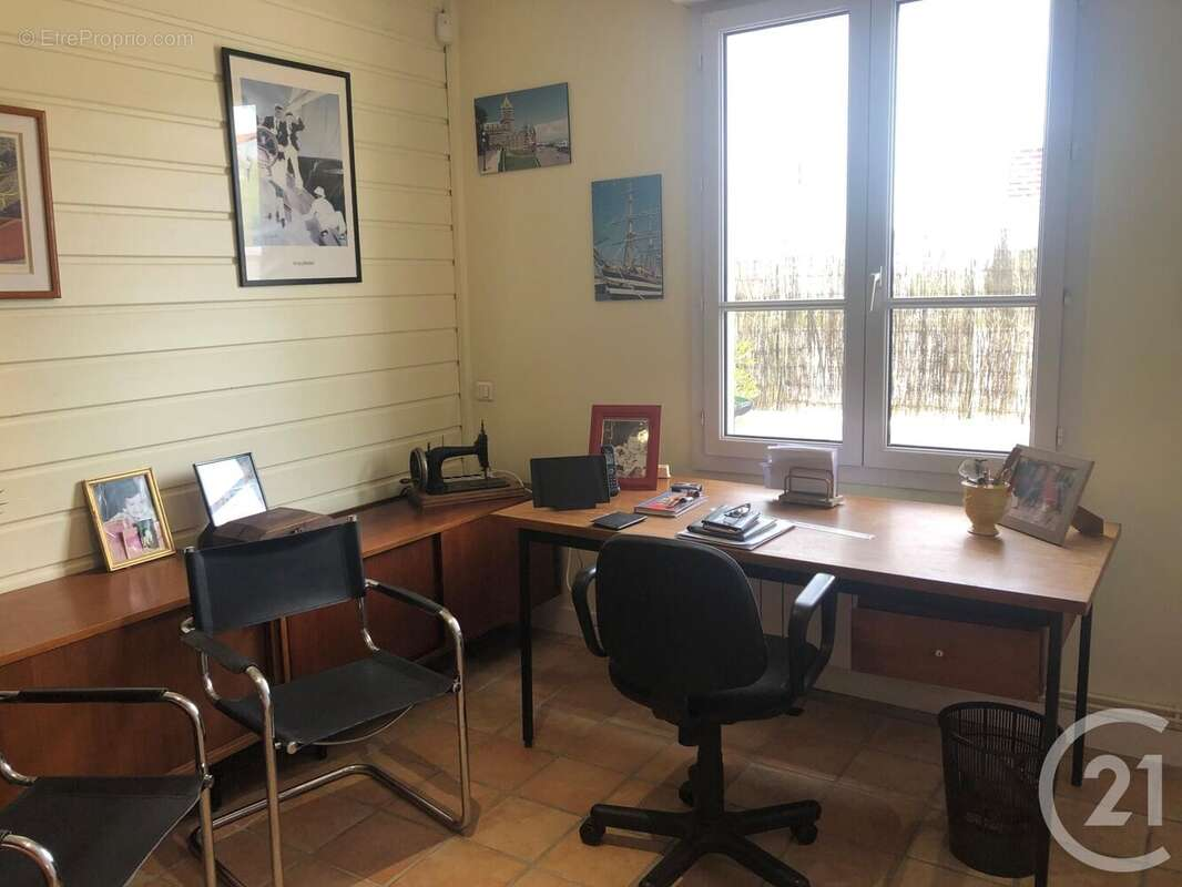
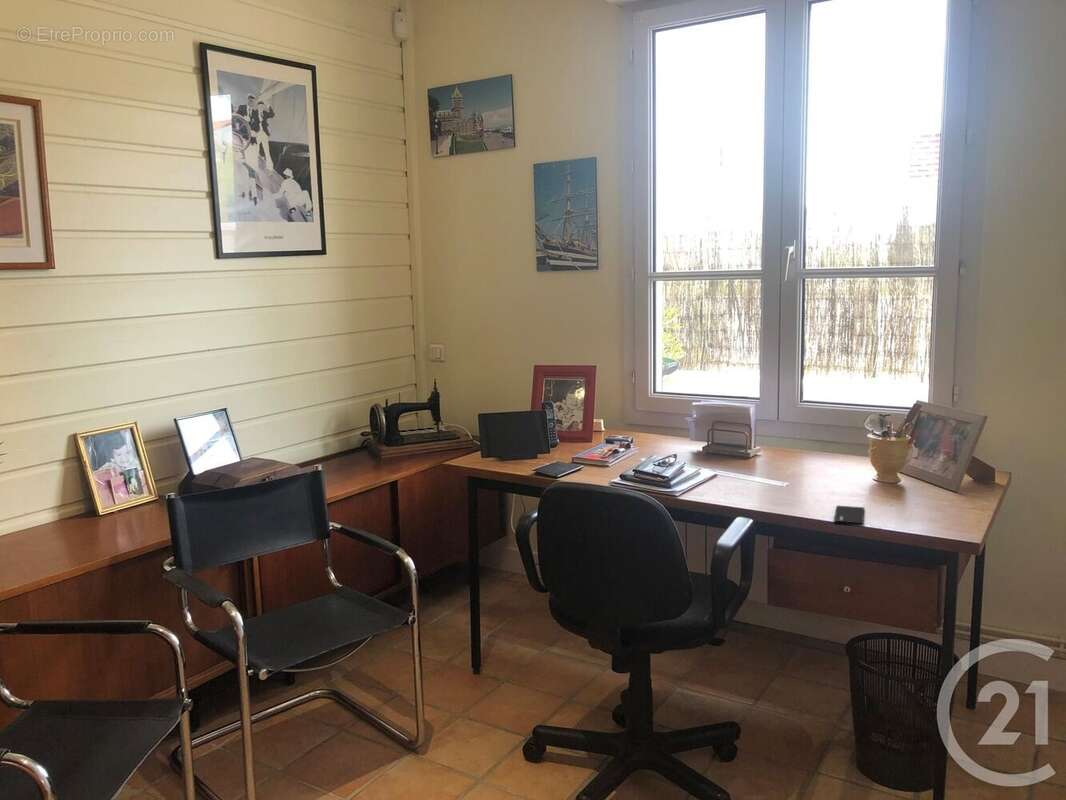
+ smartphone [833,505,865,525]
